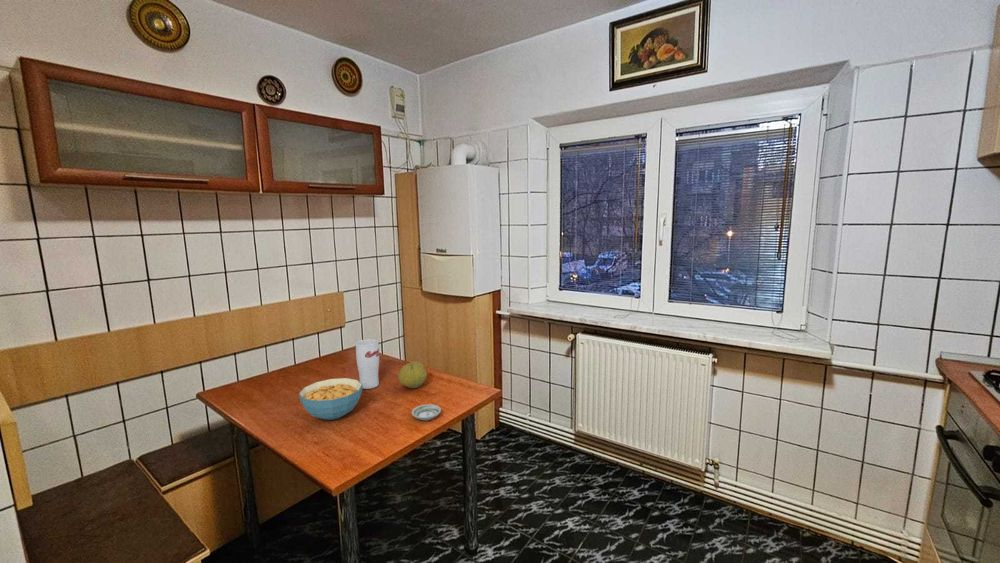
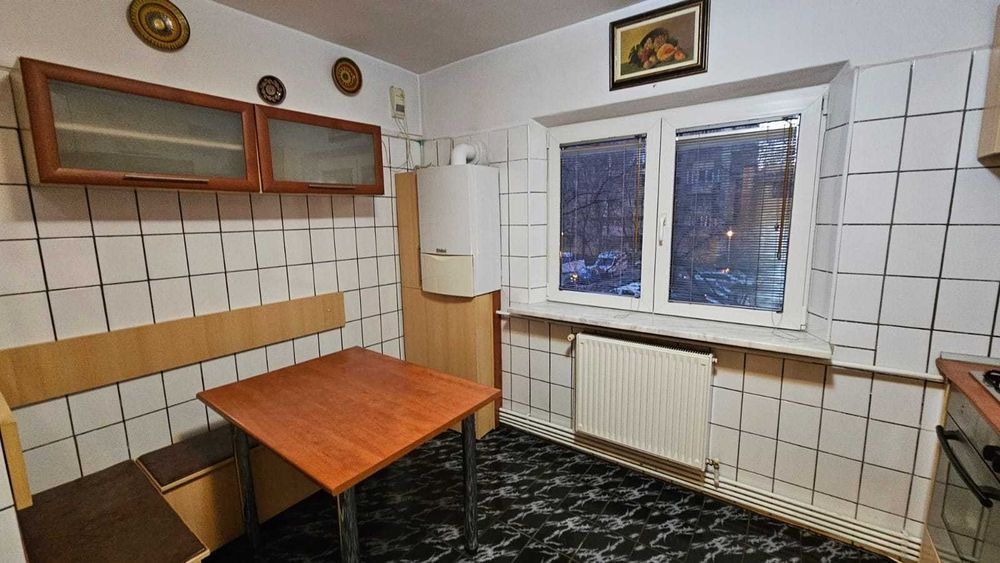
- cup [355,338,380,390]
- saucer [411,403,442,422]
- cereal bowl [298,377,363,421]
- fruit [397,360,428,389]
